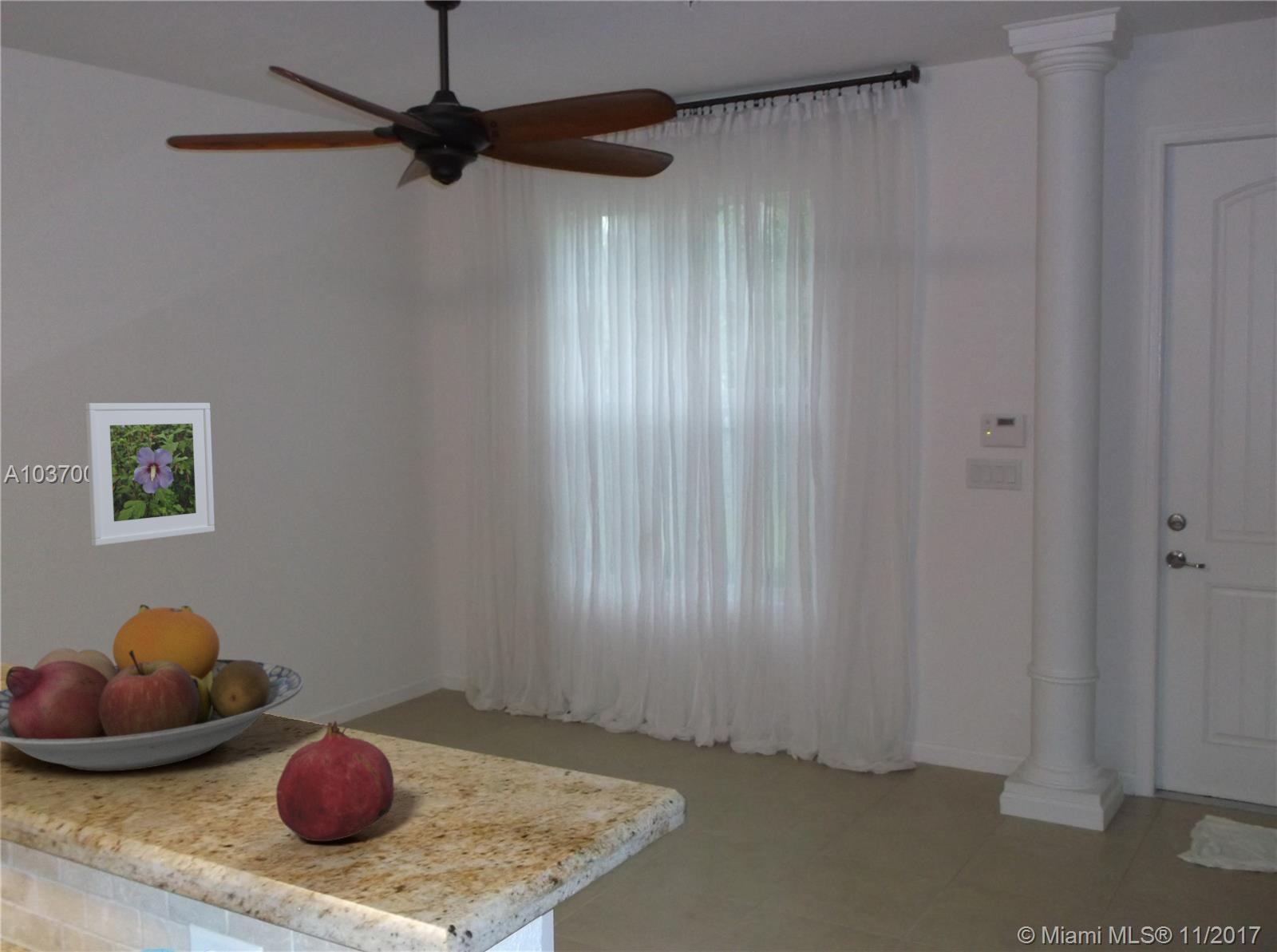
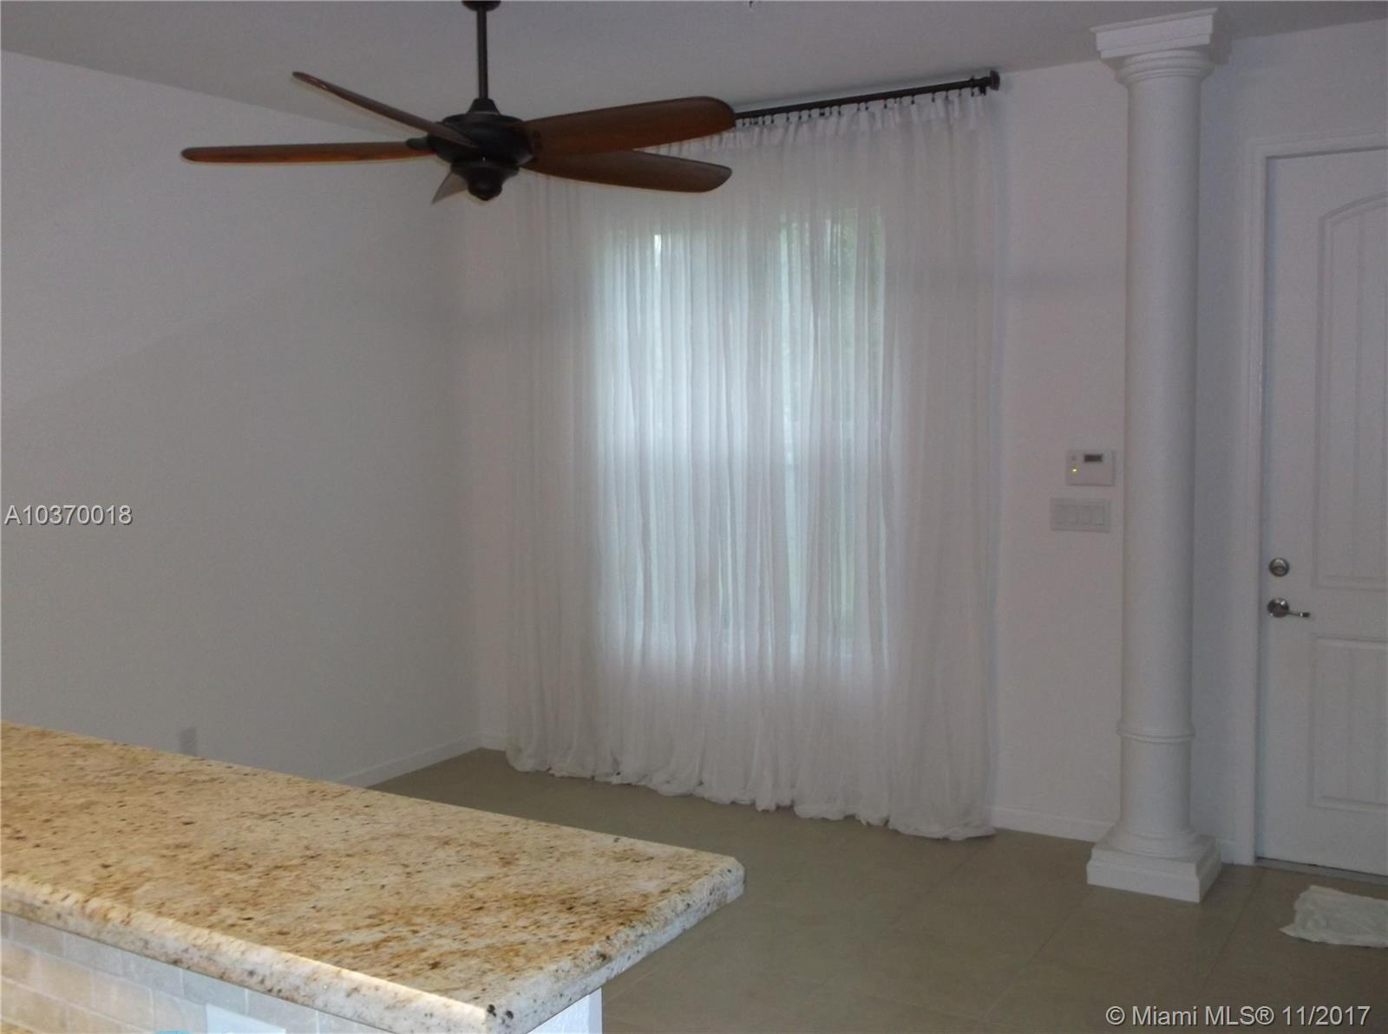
- fruit bowl [0,604,304,772]
- fruit [275,720,395,842]
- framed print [85,402,215,547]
